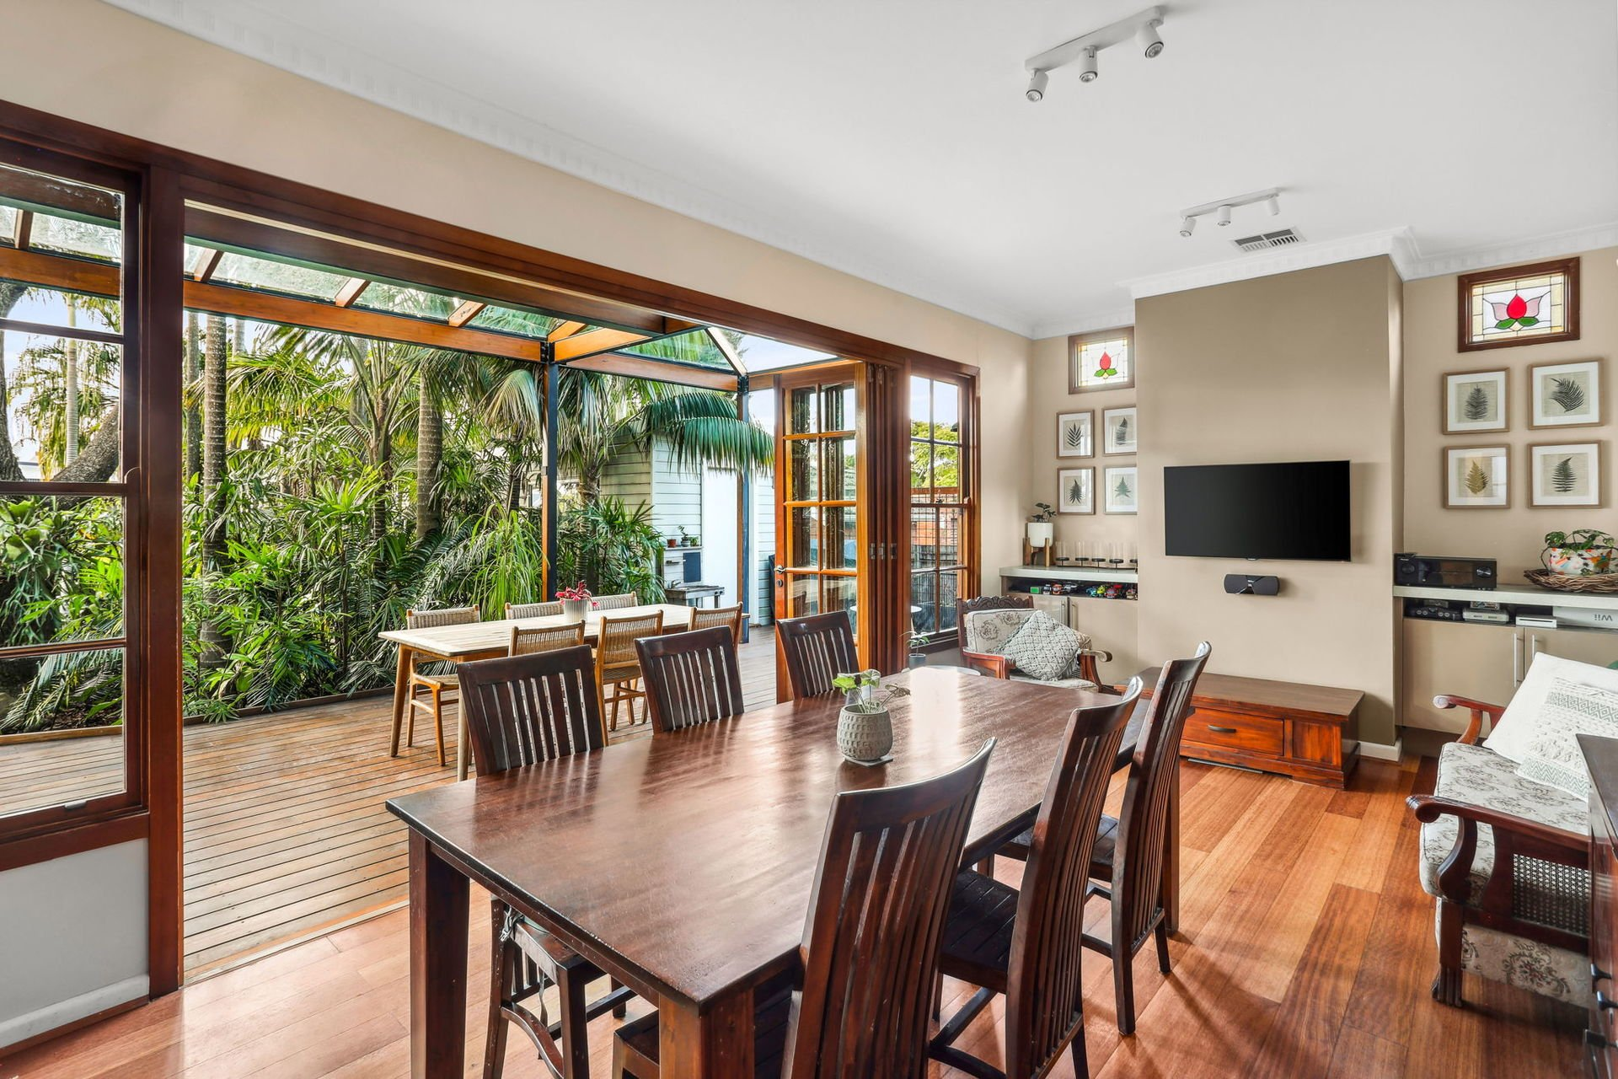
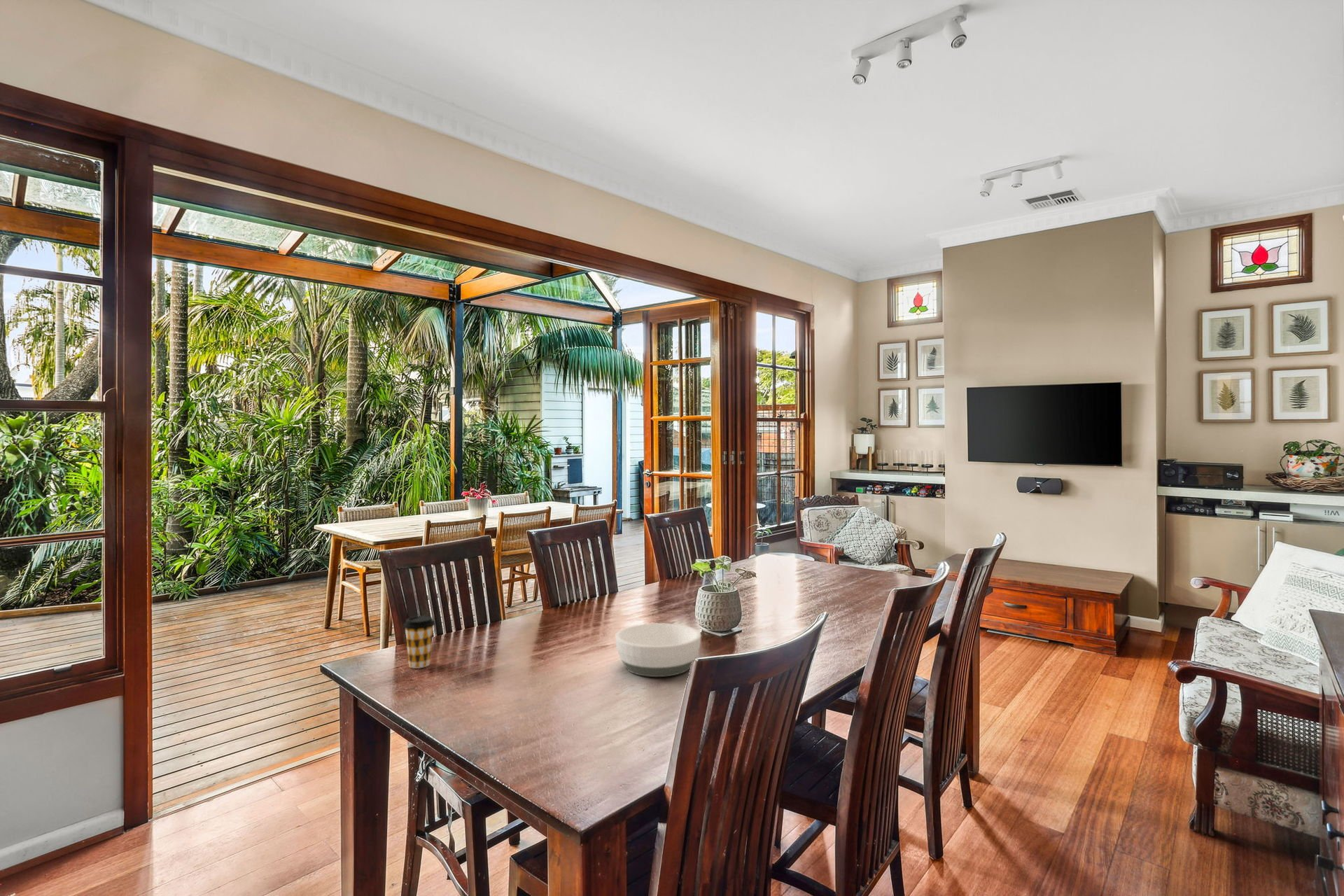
+ bowl [615,622,702,678]
+ coffee cup [402,615,436,669]
